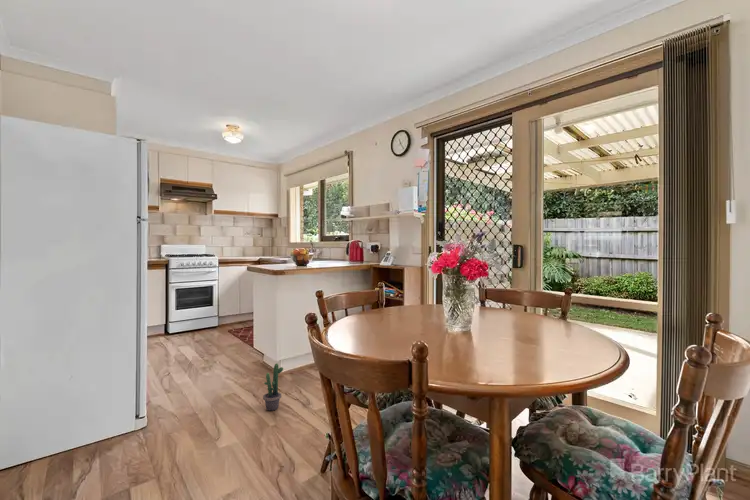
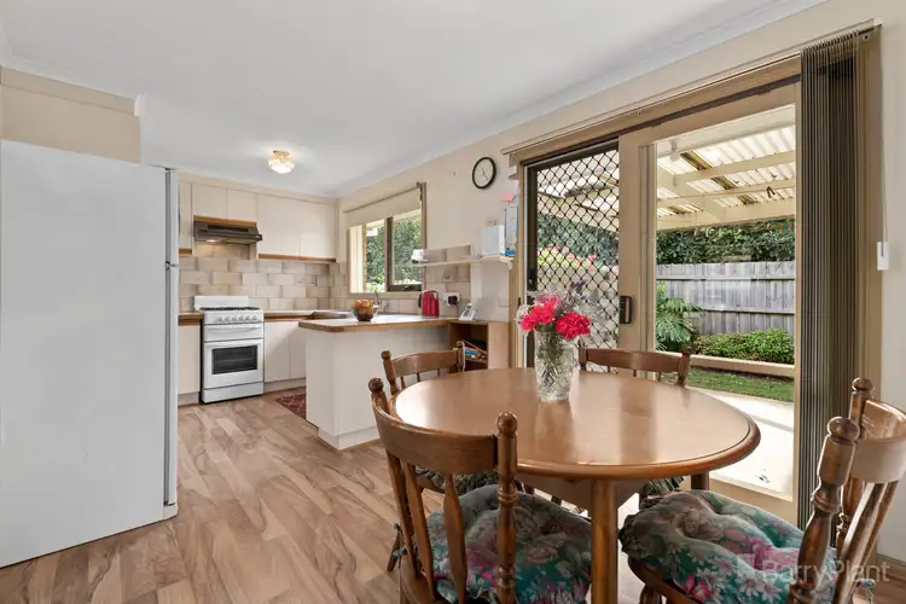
- potted plant [262,362,284,412]
